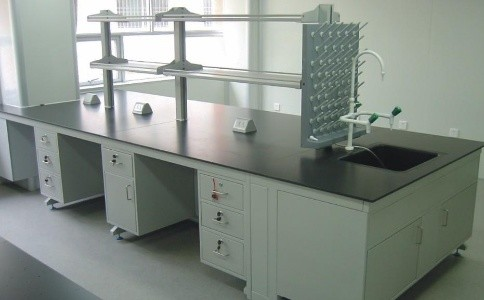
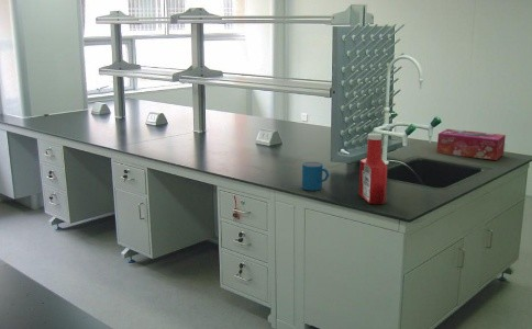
+ soap bottle [358,132,388,205]
+ mug [301,161,331,192]
+ tissue box [436,128,507,161]
